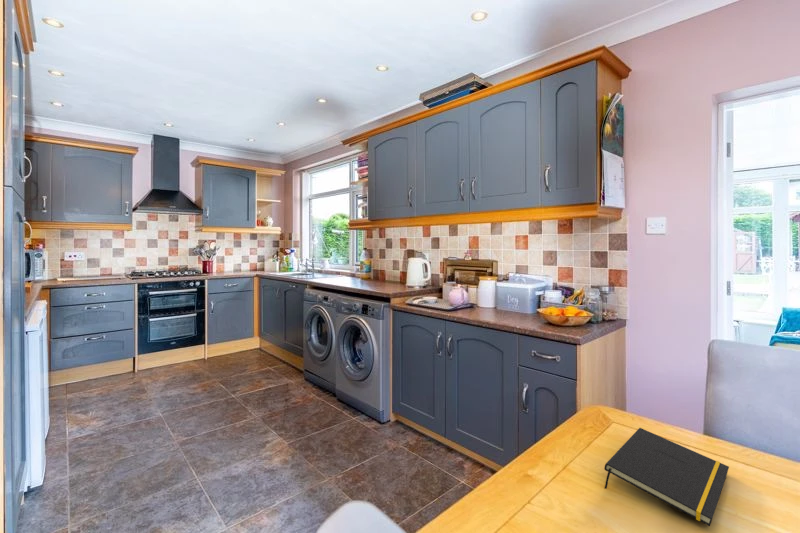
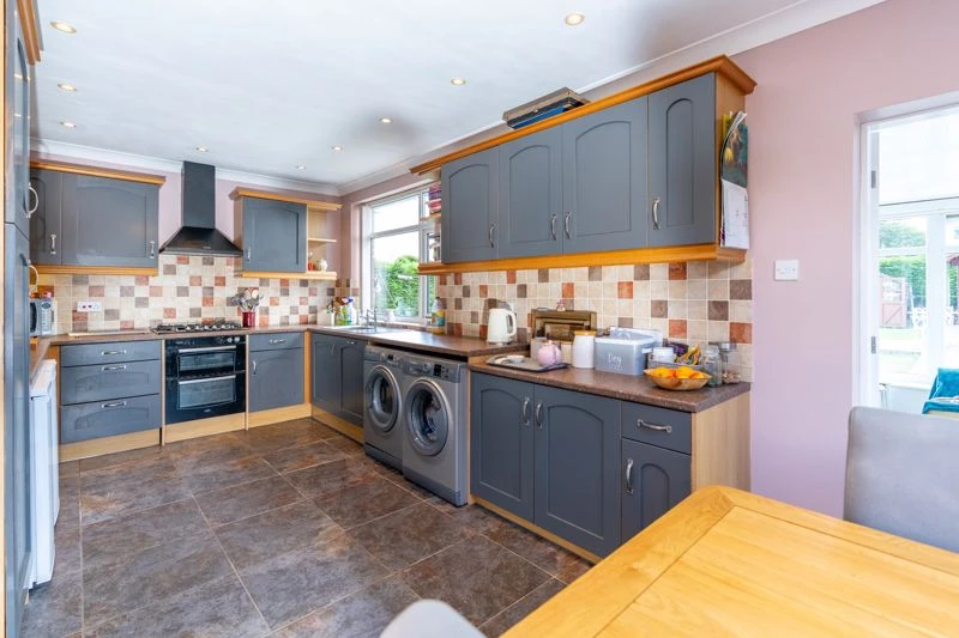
- notepad [603,427,730,527]
